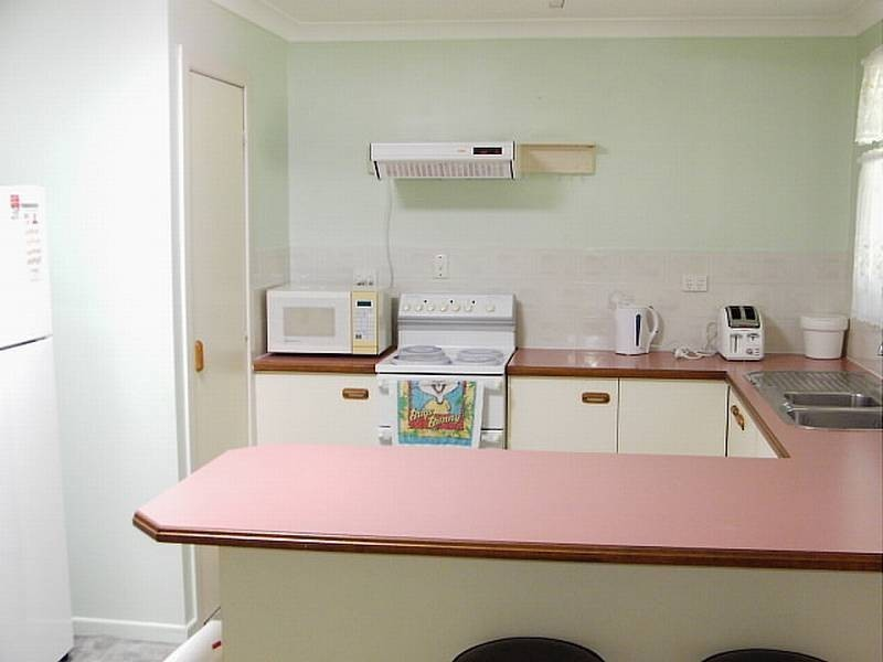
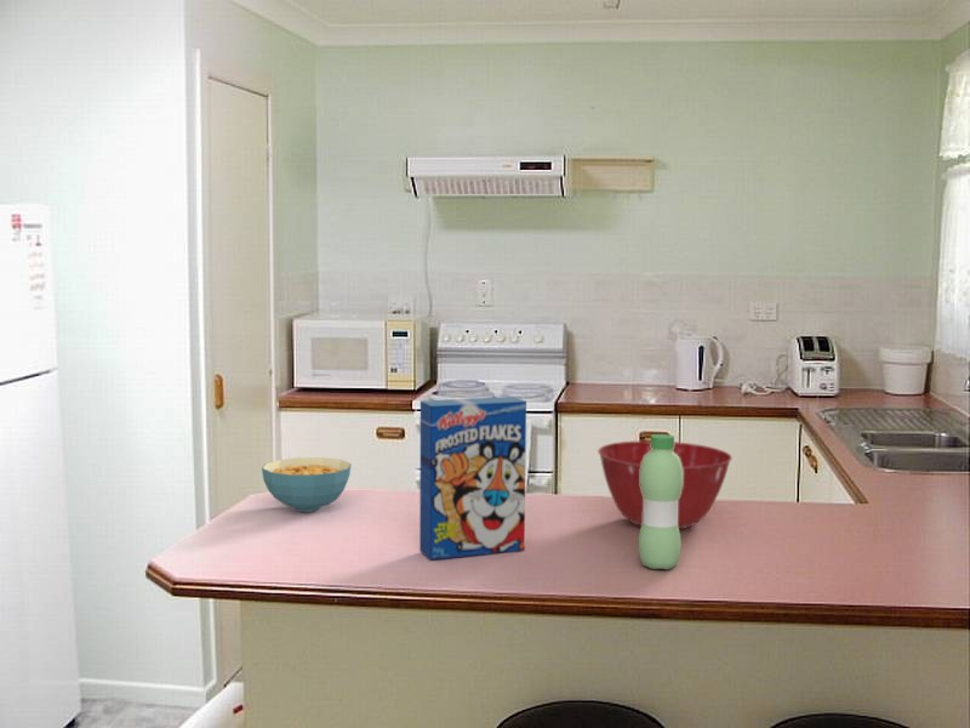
+ cereal box [418,396,527,561]
+ water bottle [638,433,683,570]
+ mixing bowl [597,439,734,530]
+ cereal bowl [261,456,353,513]
